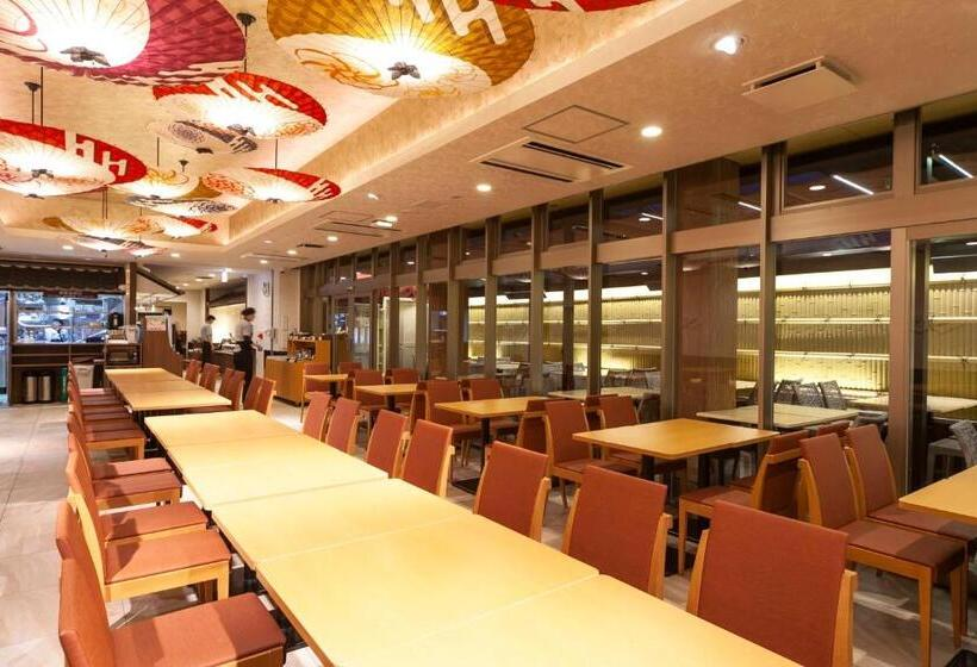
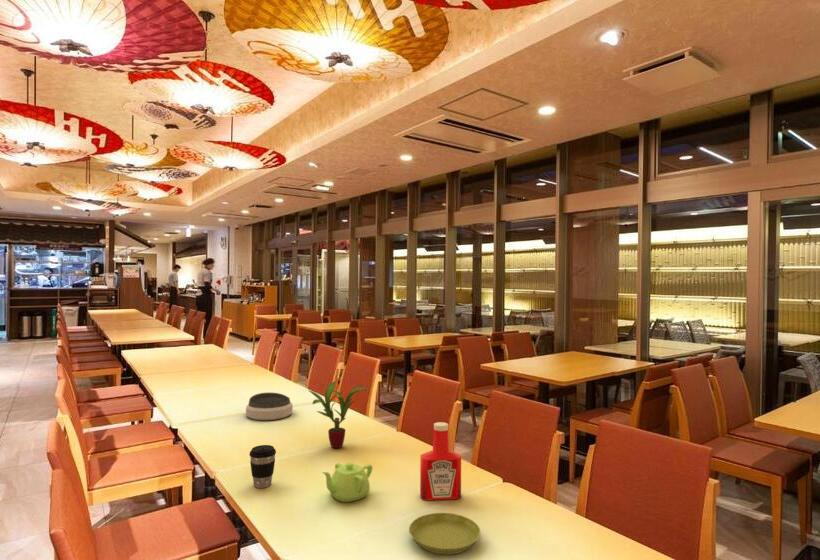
+ teapot [321,462,373,503]
+ saucer [408,512,481,555]
+ soap bottle [419,421,462,502]
+ coffee cup [248,444,277,489]
+ bowl [245,392,294,421]
+ potted plant [307,380,368,449]
